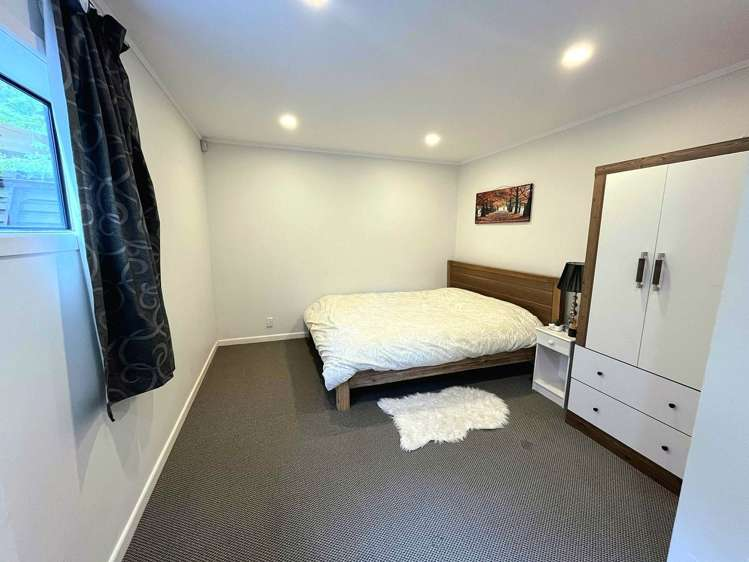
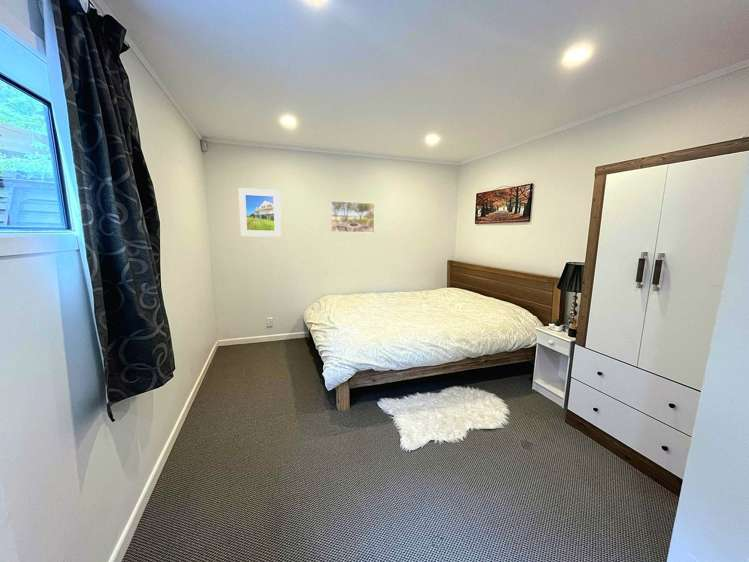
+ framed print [237,187,282,238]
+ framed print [330,200,376,234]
